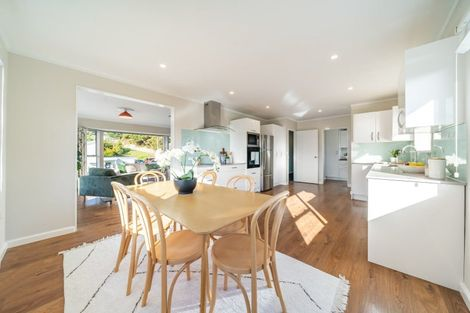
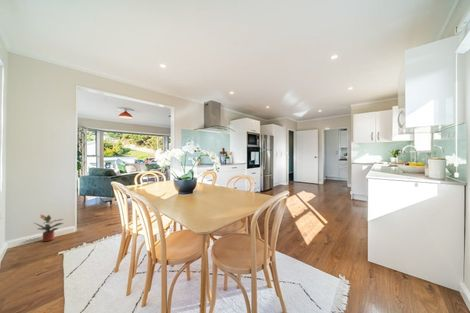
+ potted plant [33,213,65,243]
